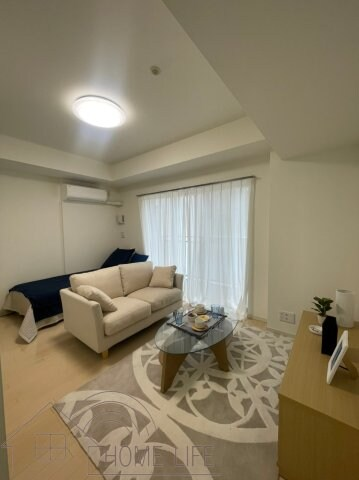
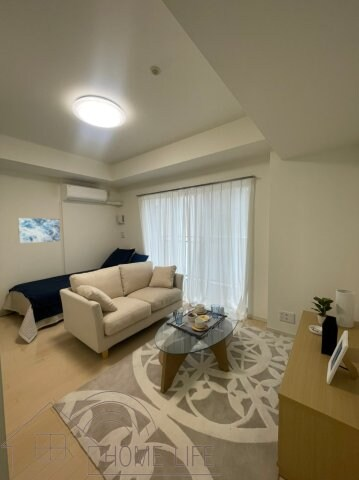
+ wall art [17,217,61,244]
